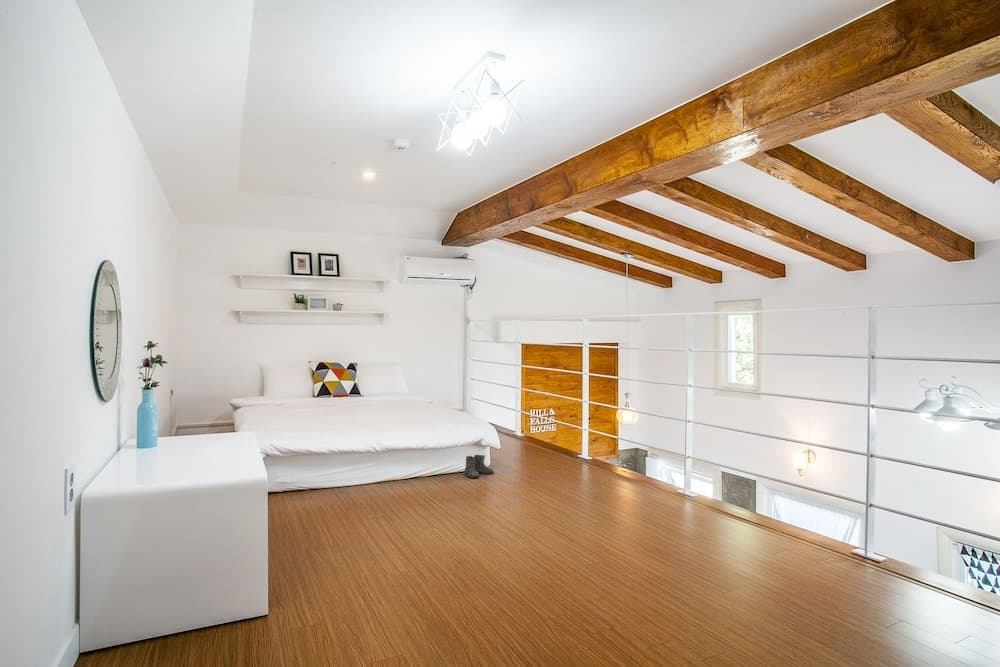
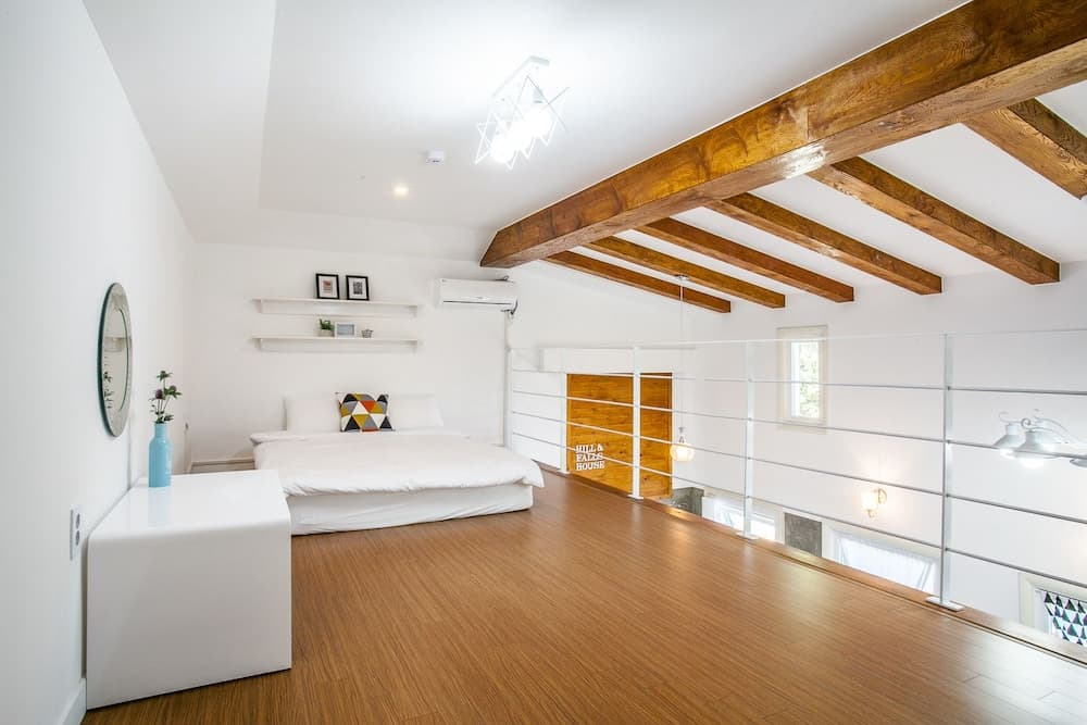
- boots [464,454,495,479]
